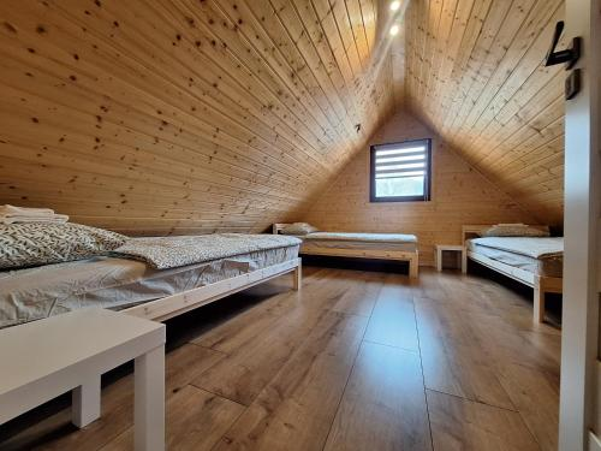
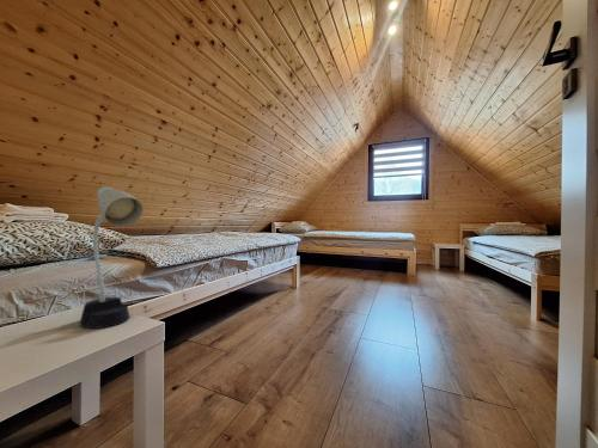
+ desk lamp [78,185,145,330]
